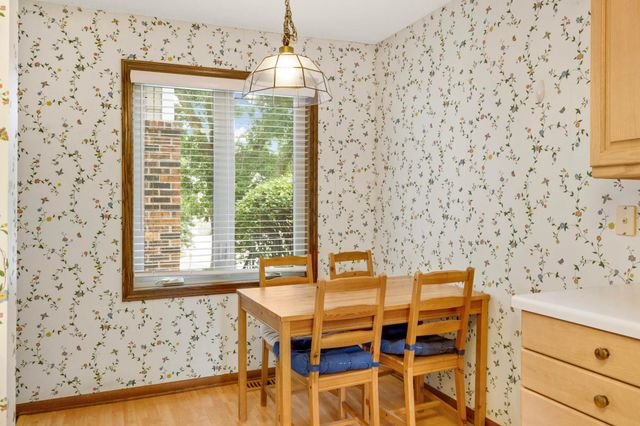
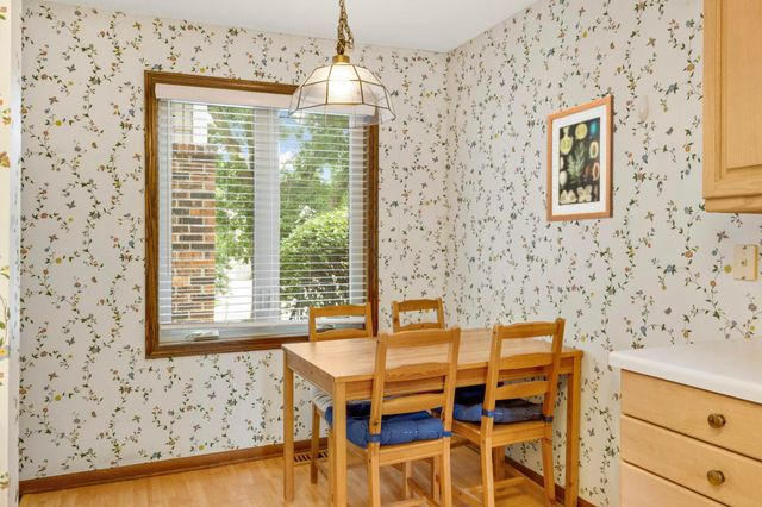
+ wall art [545,94,616,223]
